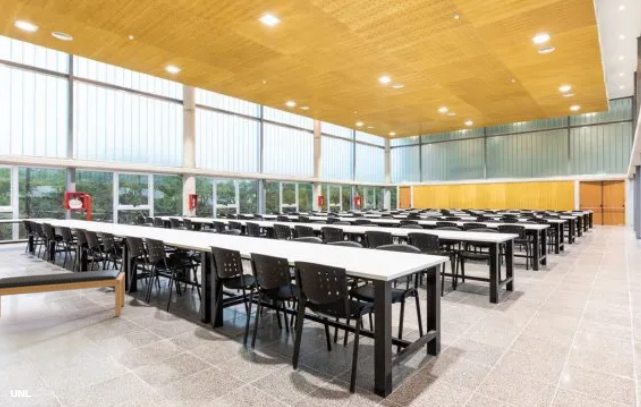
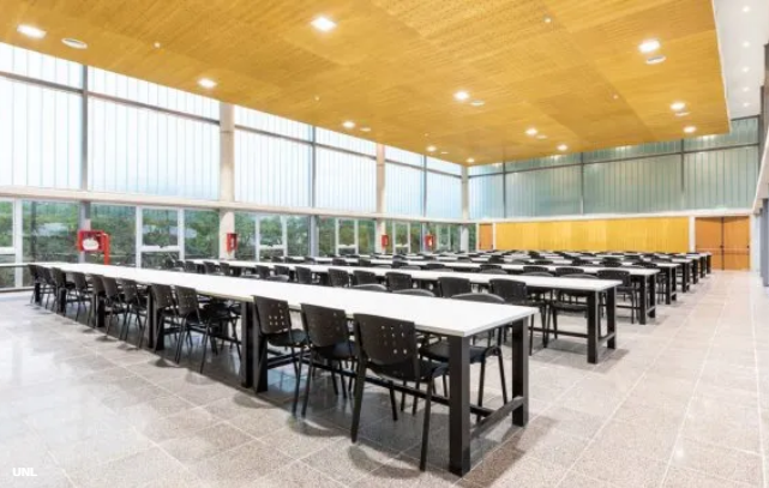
- bench [0,269,126,318]
